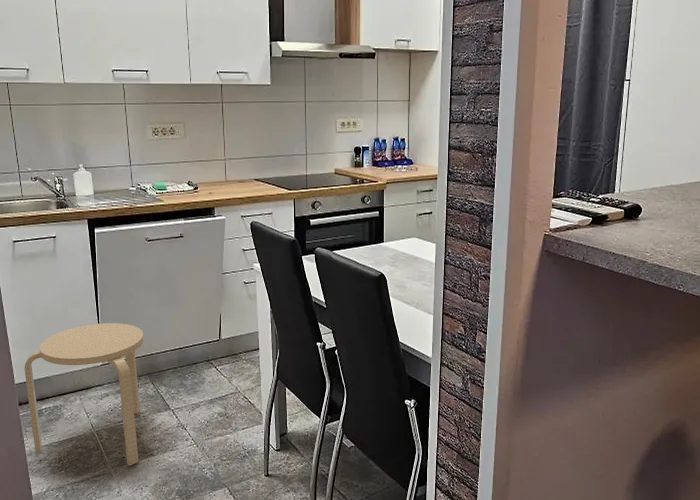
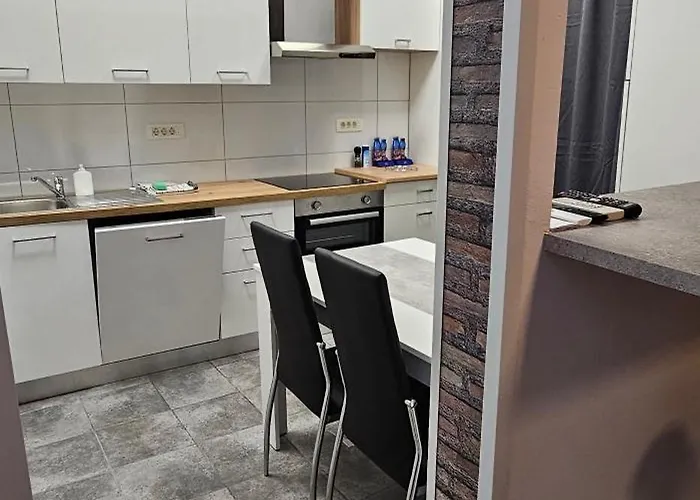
- stool [24,322,145,467]
